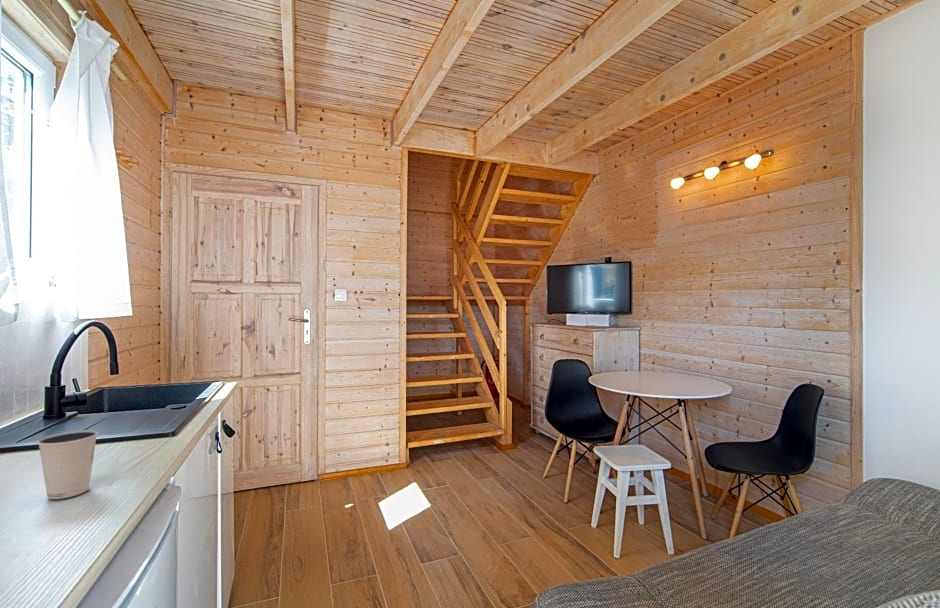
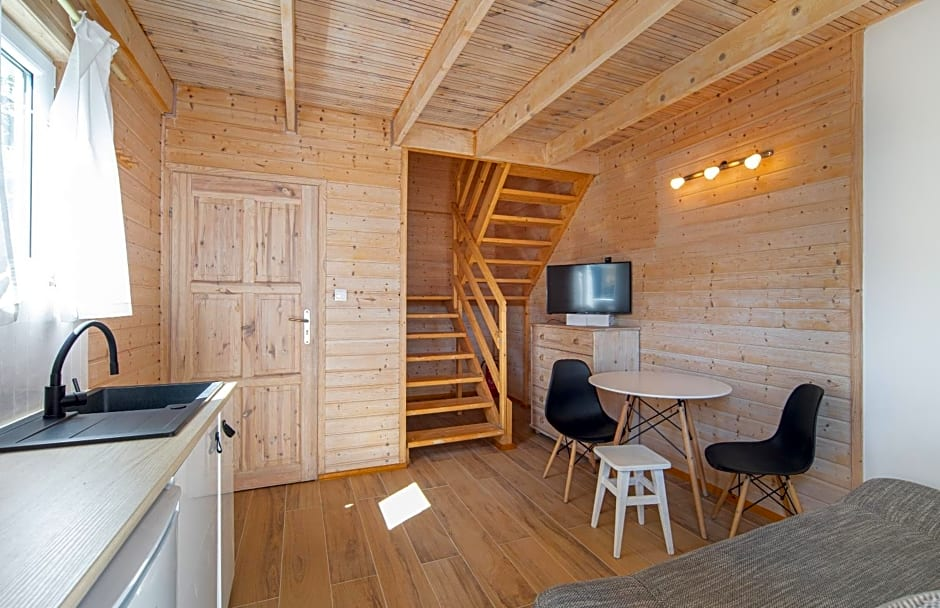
- dixie cup [36,429,99,500]
